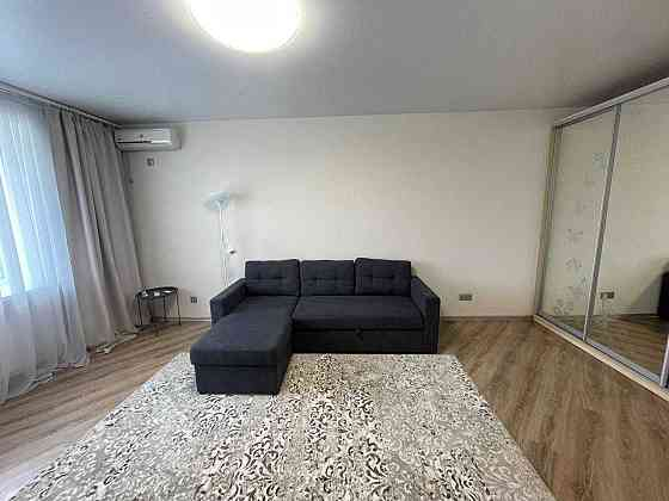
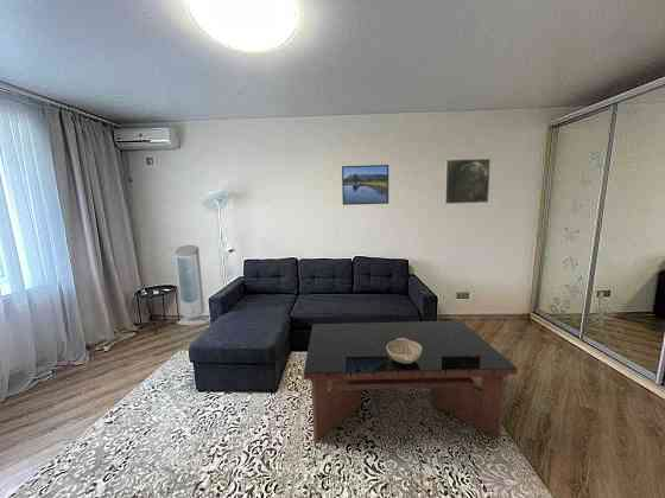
+ air purifier [173,244,211,326]
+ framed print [443,158,492,205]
+ decorative bowl [387,338,423,364]
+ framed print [341,164,390,206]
+ coffee table [303,319,519,442]
